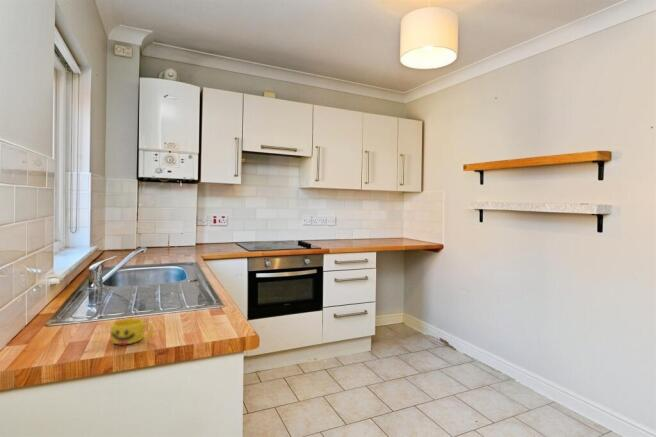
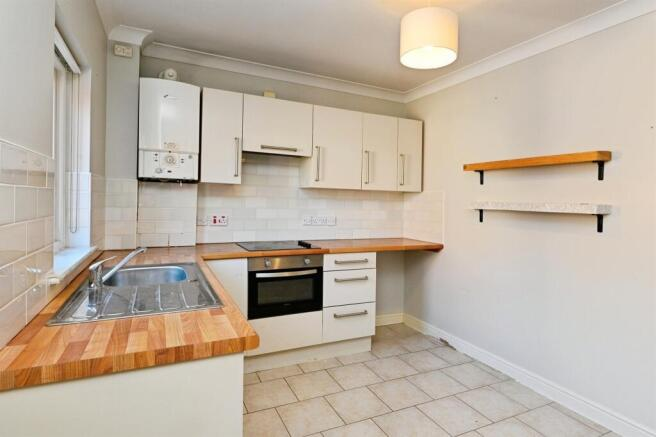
- cup [109,317,154,346]
